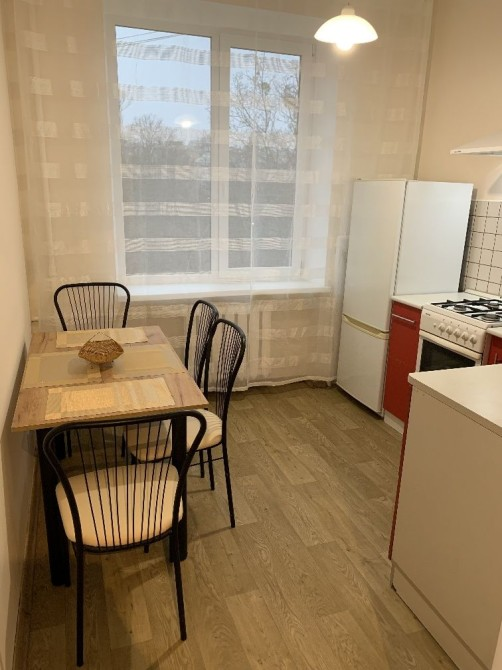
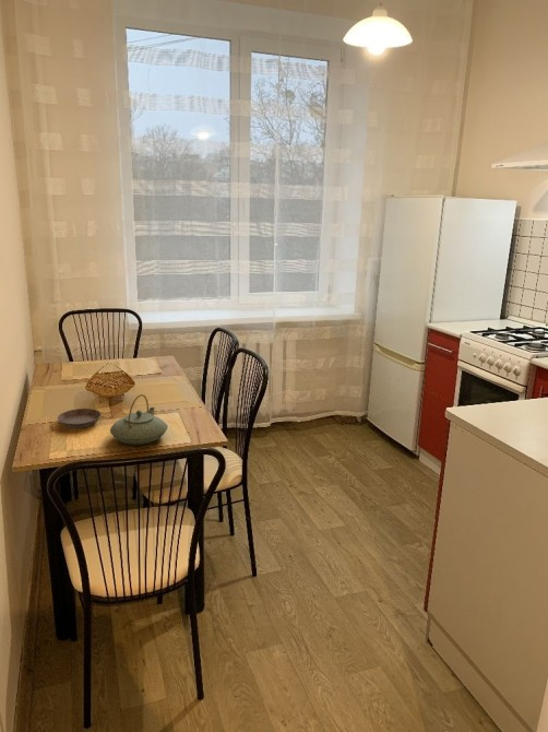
+ saucer [57,408,103,429]
+ teapot [109,393,169,446]
